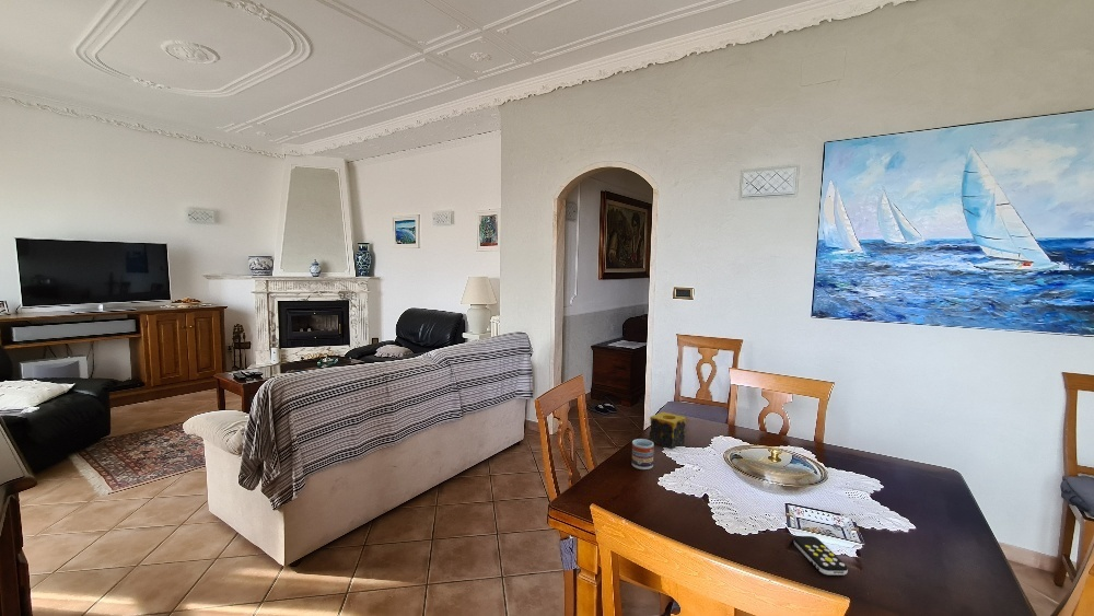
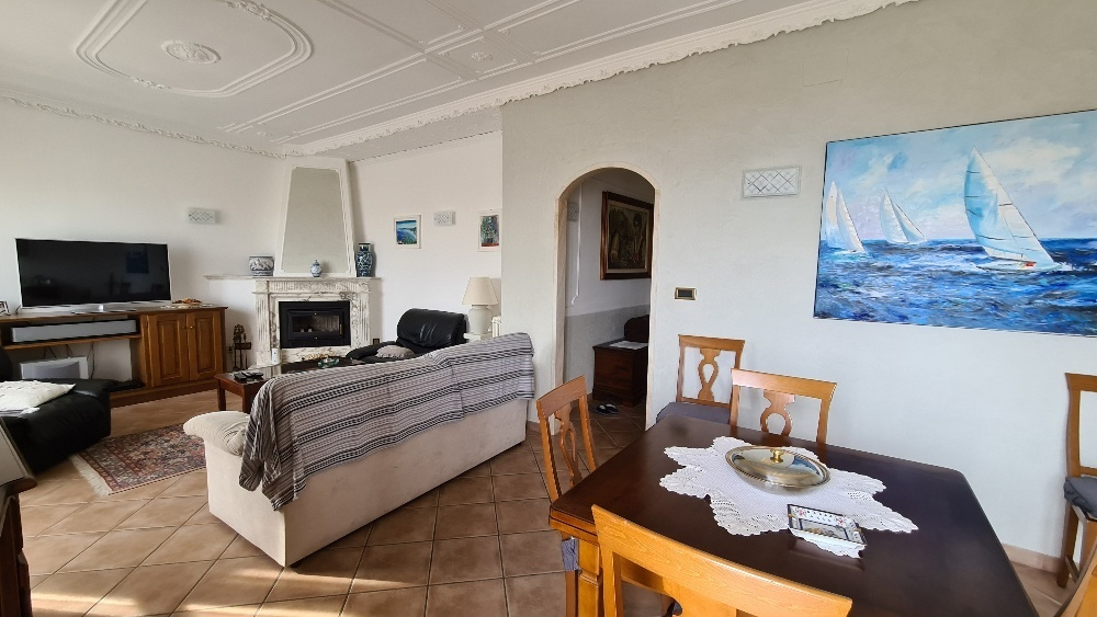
- cup [631,438,655,470]
- candle [648,410,687,450]
- remote control [792,535,849,576]
